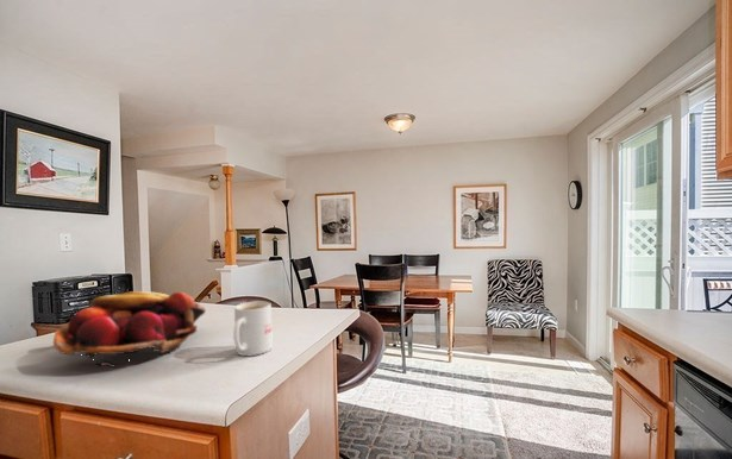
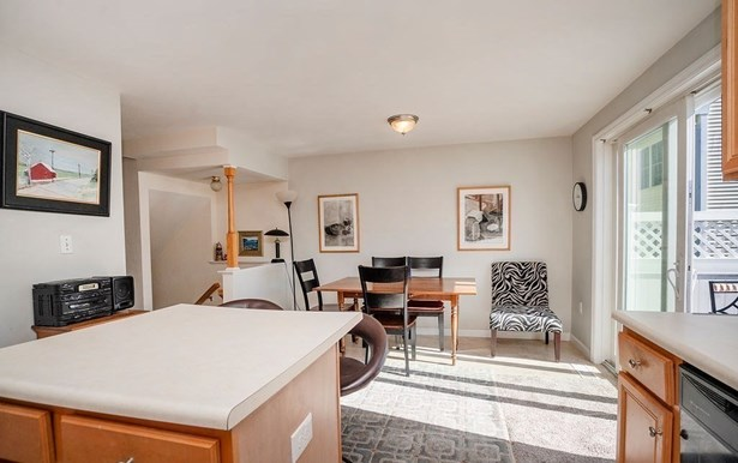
- mug [232,301,274,357]
- fruit basket [52,290,207,369]
